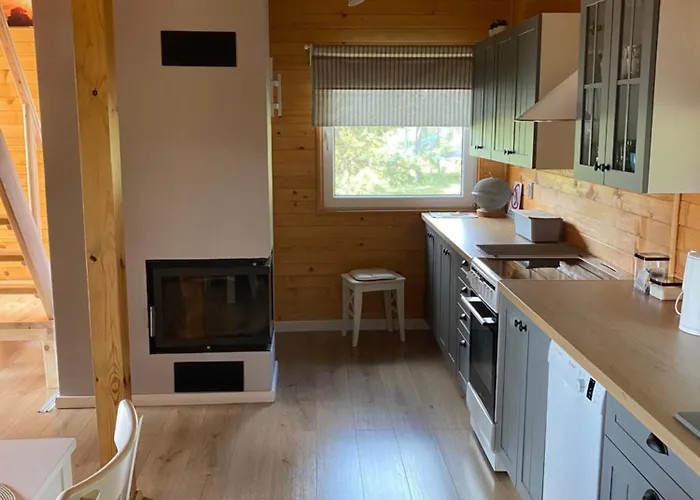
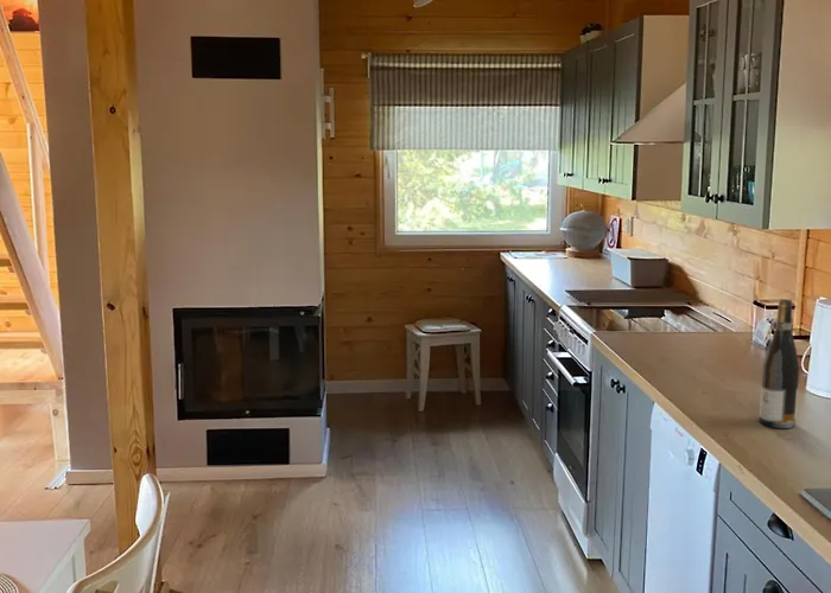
+ wine bottle [759,298,800,429]
